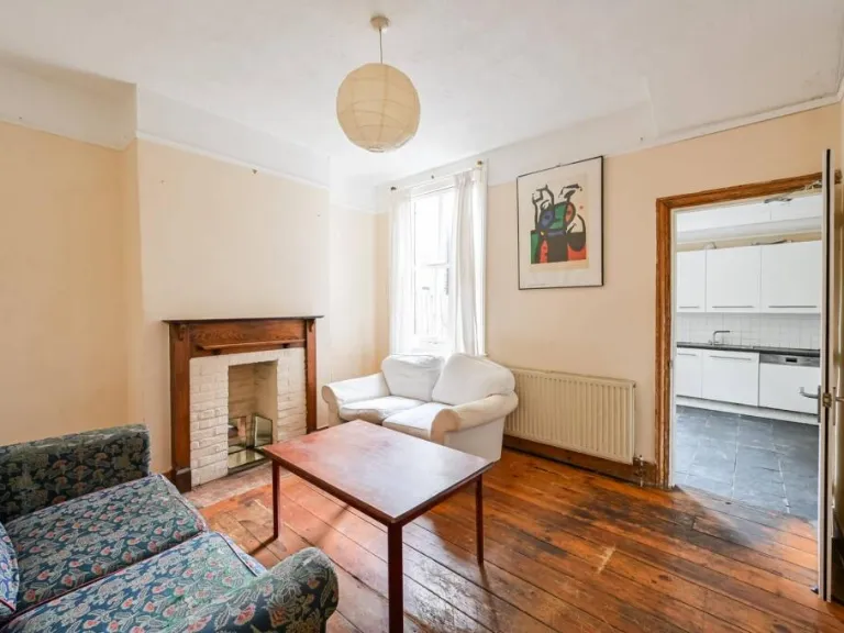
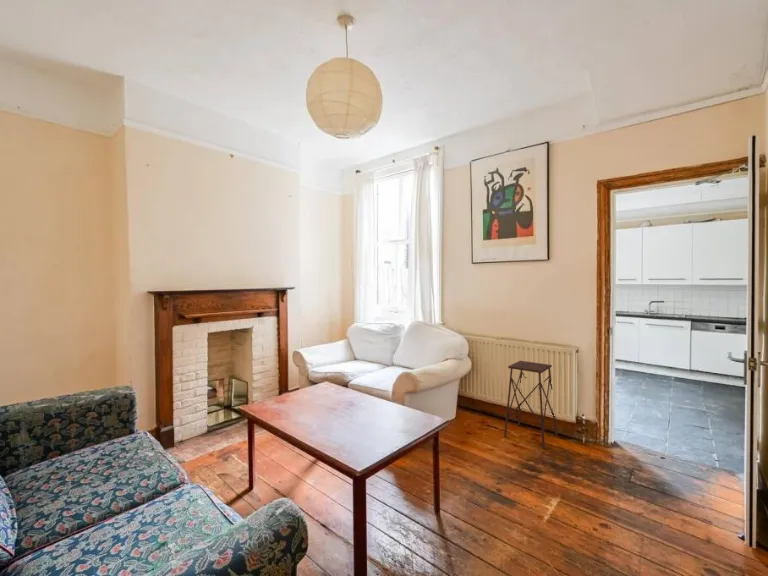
+ side table [503,360,558,449]
